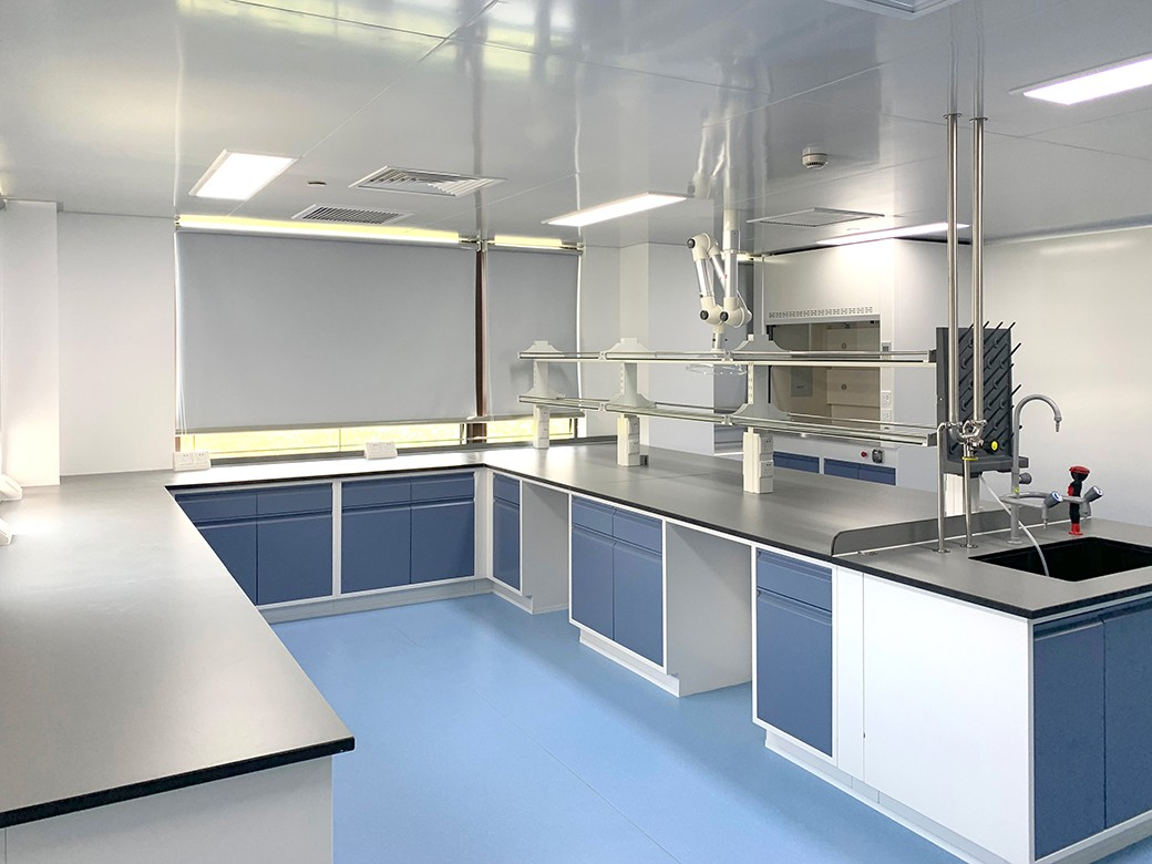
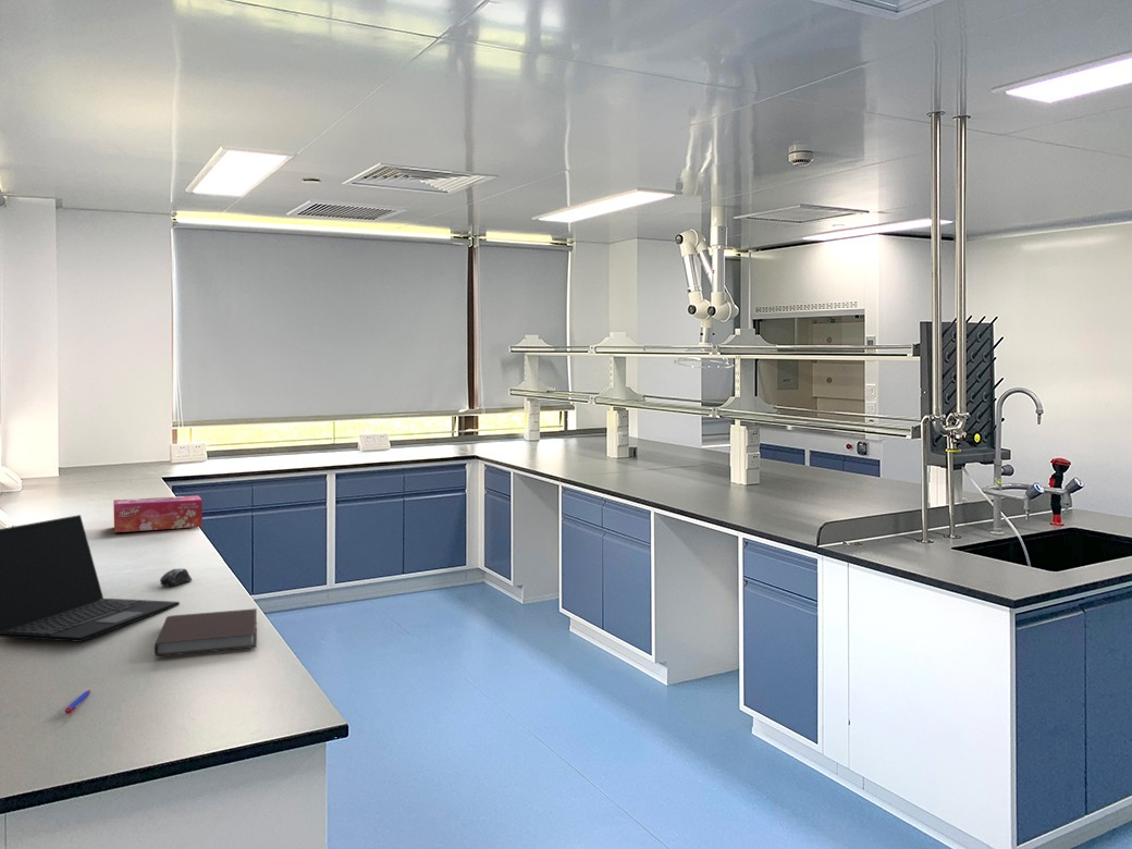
+ notebook [153,607,258,657]
+ laptop [0,514,181,643]
+ pen [64,689,91,715]
+ computer mouse [159,567,193,588]
+ tissue box [112,494,204,533]
